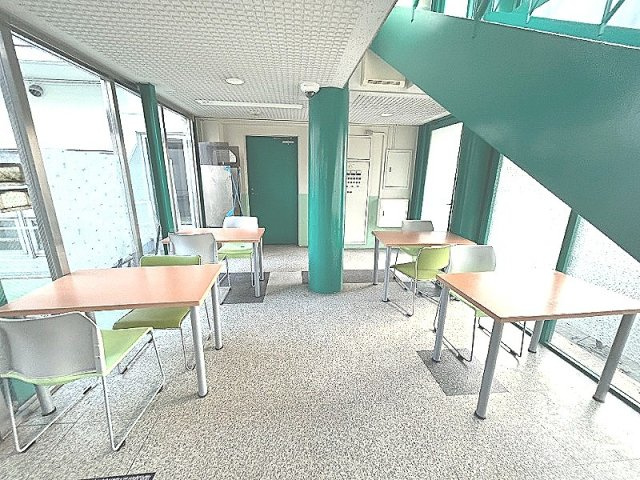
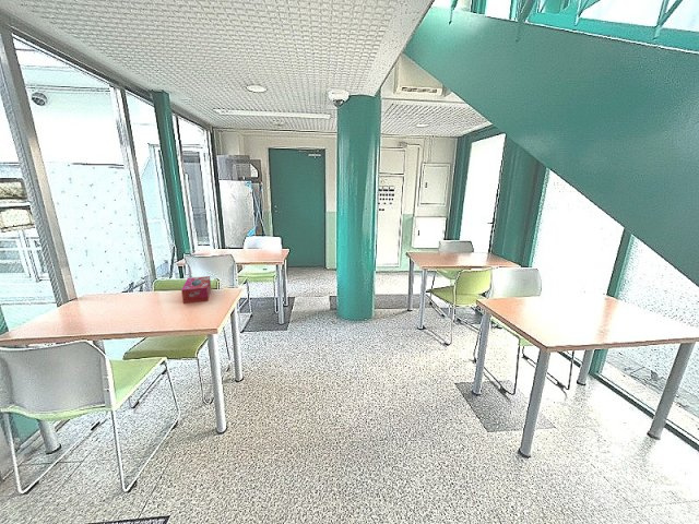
+ tissue box [180,275,212,305]
